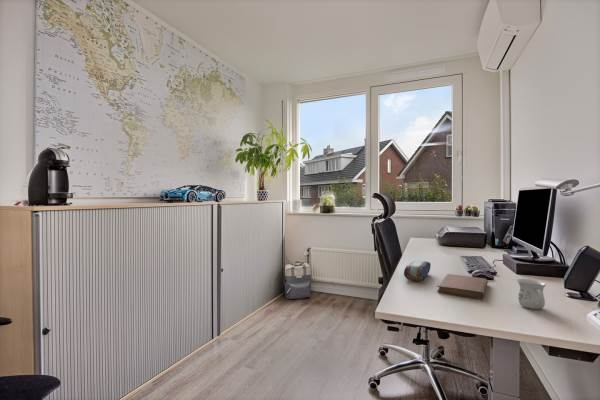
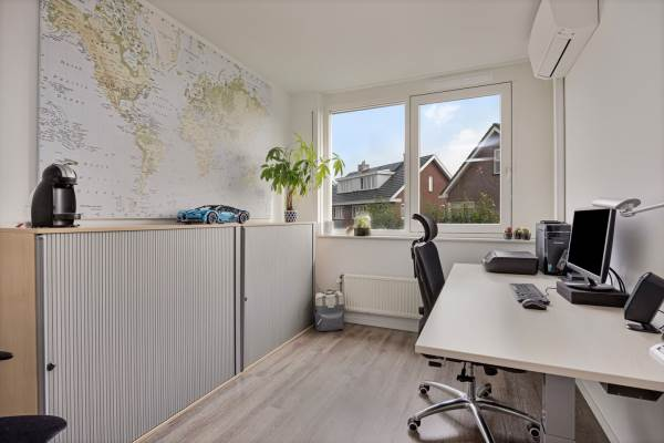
- pencil case [403,259,432,283]
- notebook [436,273,489,300]
- mug [516,278,547,310]
